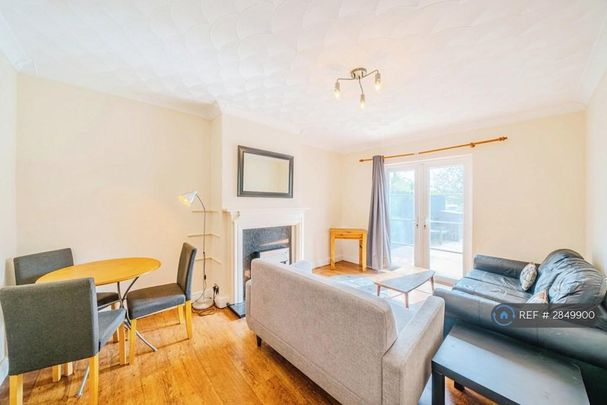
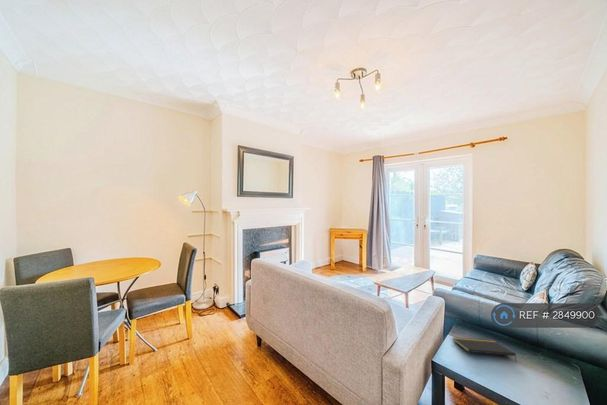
+ notepad [451,336,518,363]
